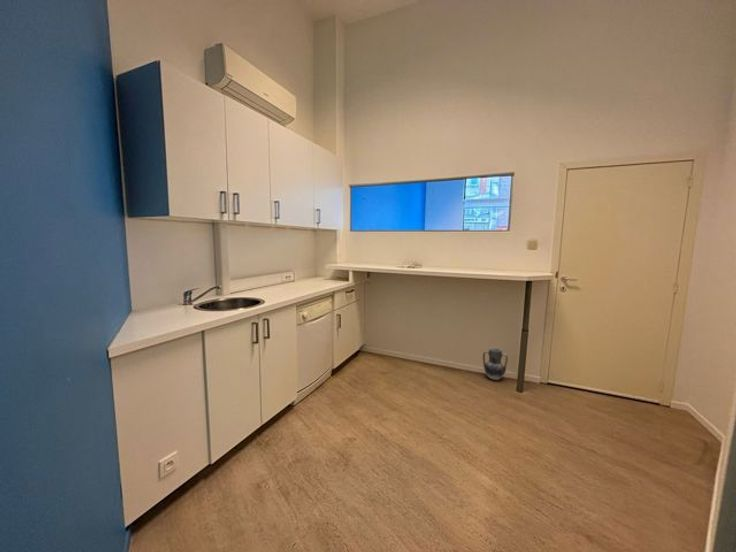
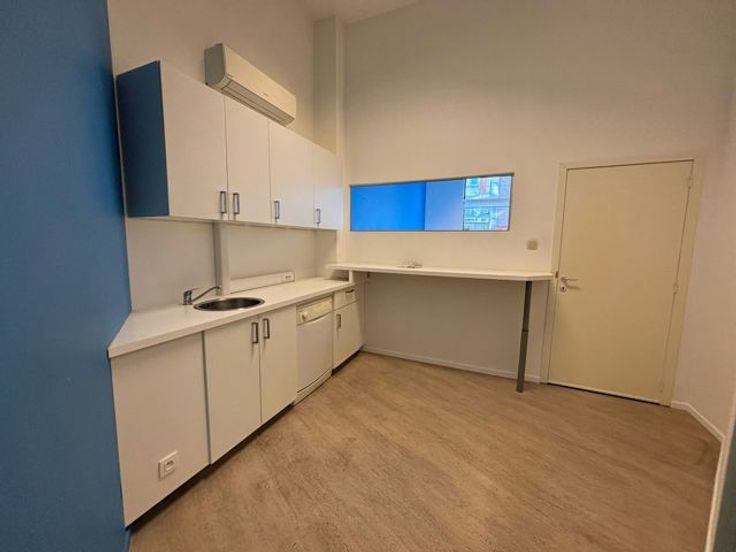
- ceramic jug [482,346,509,381]
